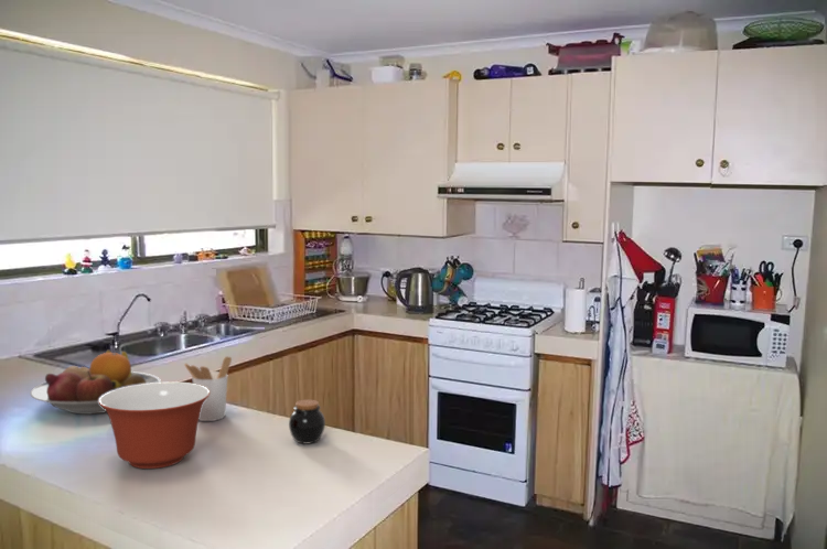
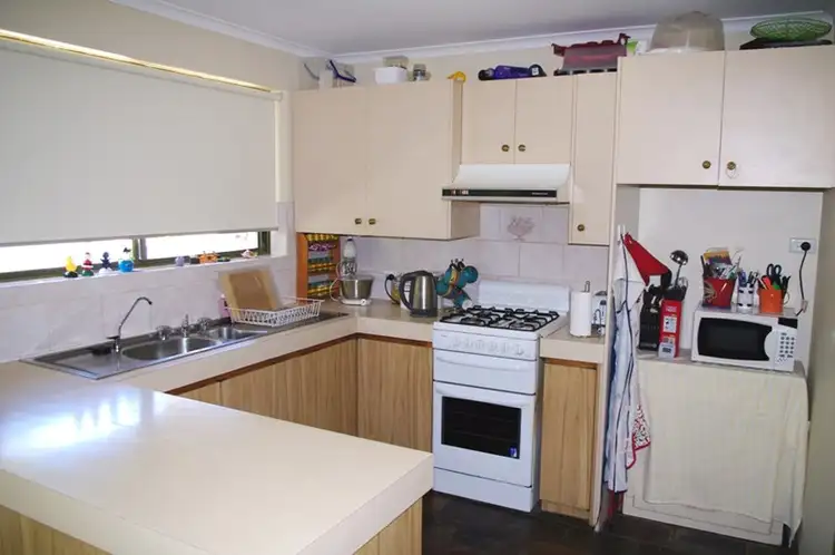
- fruit bowl [29,348,162,416]
- utensil holder [183,355,233,422]
- mixing bowl [98,381,210,470]
- jar [288,399,326,445]
